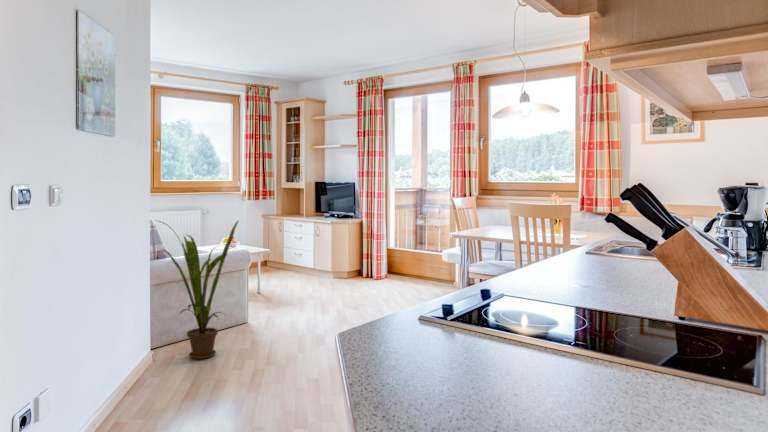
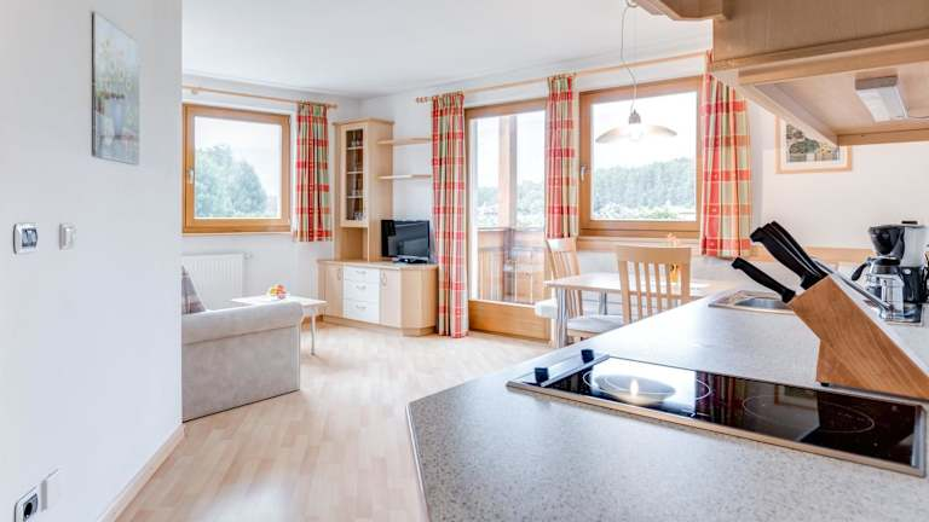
- house plant [154,219,240,360]
